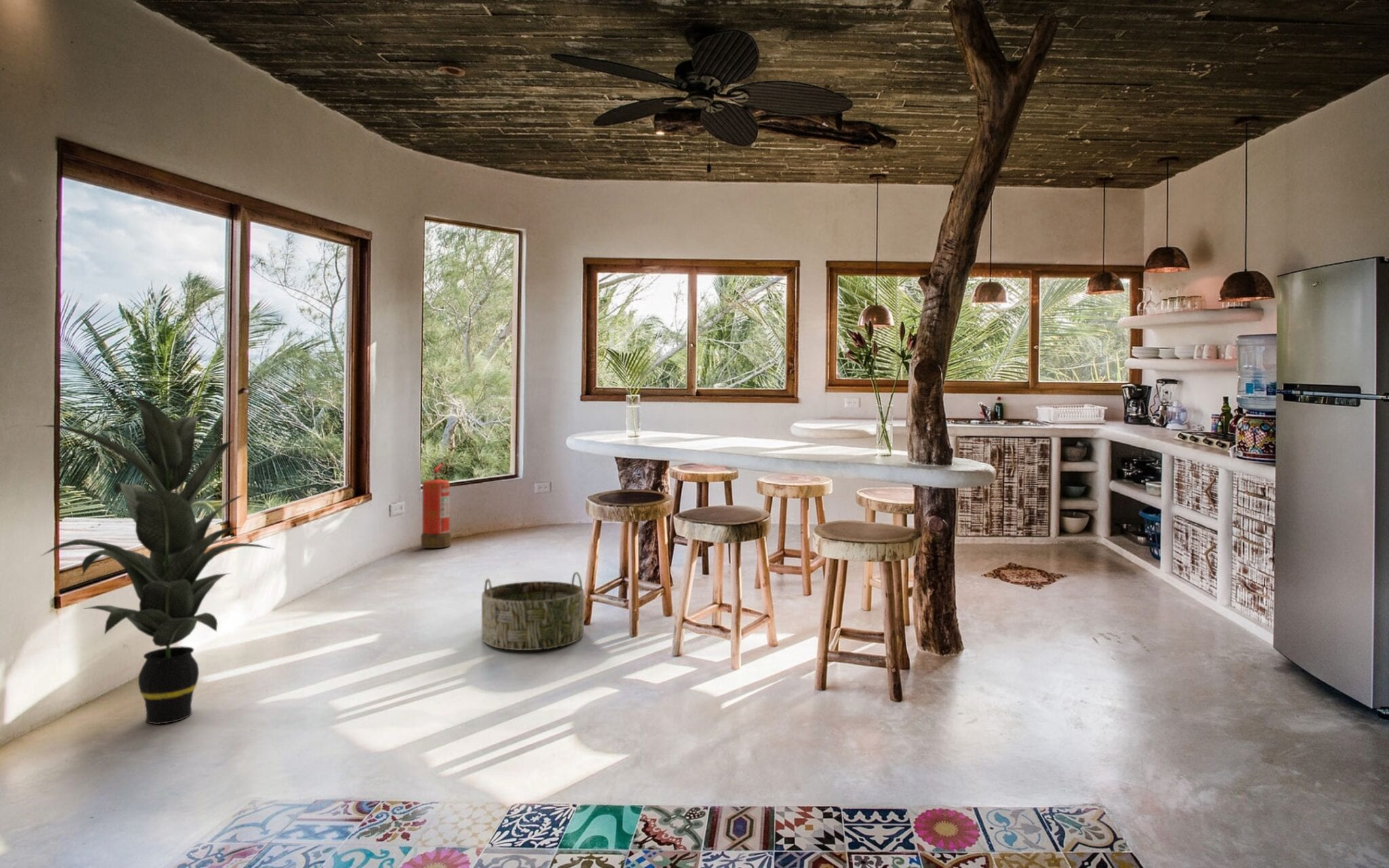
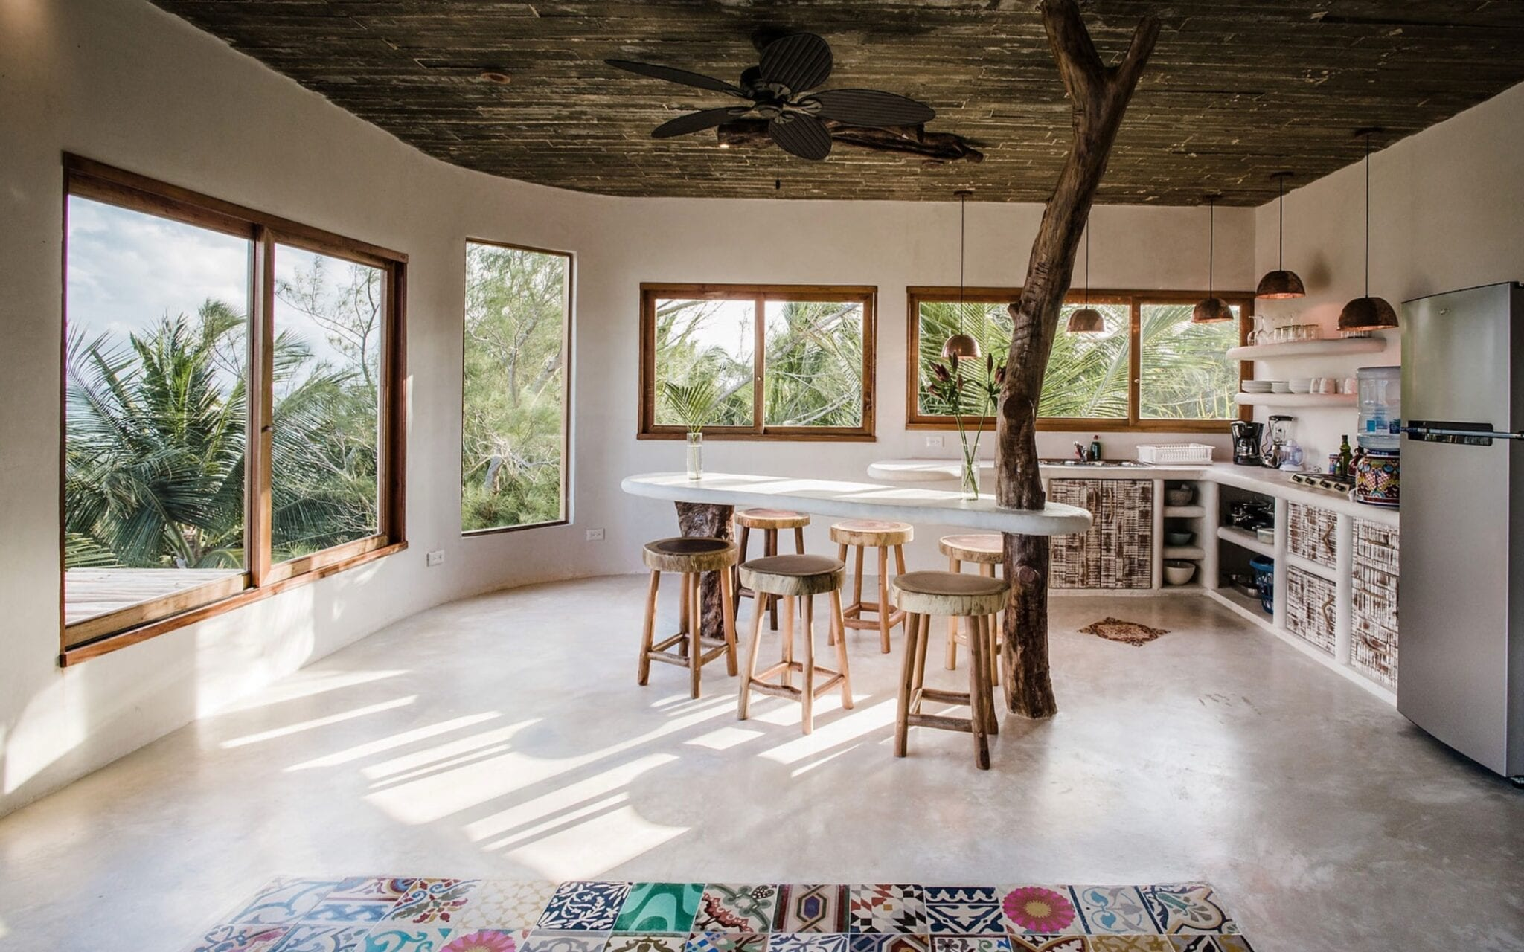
- basket [481,571,585,651]
- fire extinguisher [420,464,452,549]
- indoor plant [36,395,273,725]
